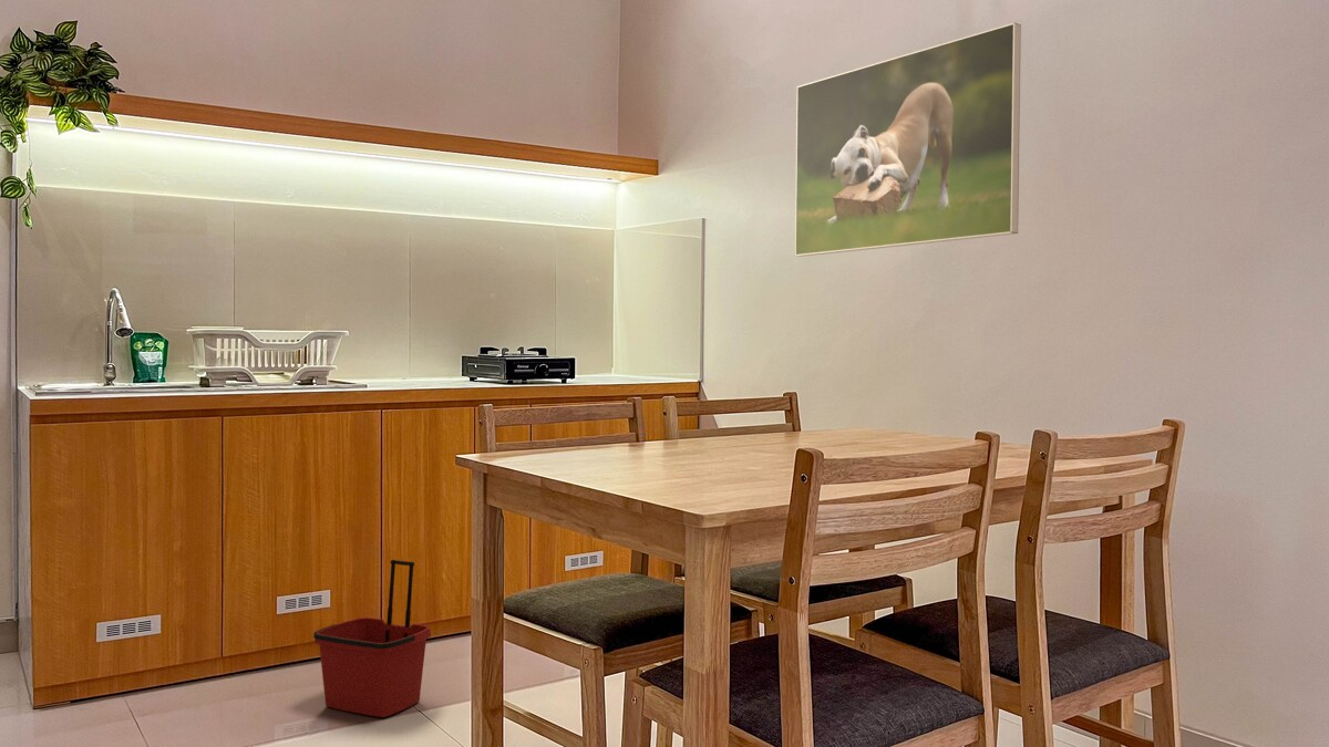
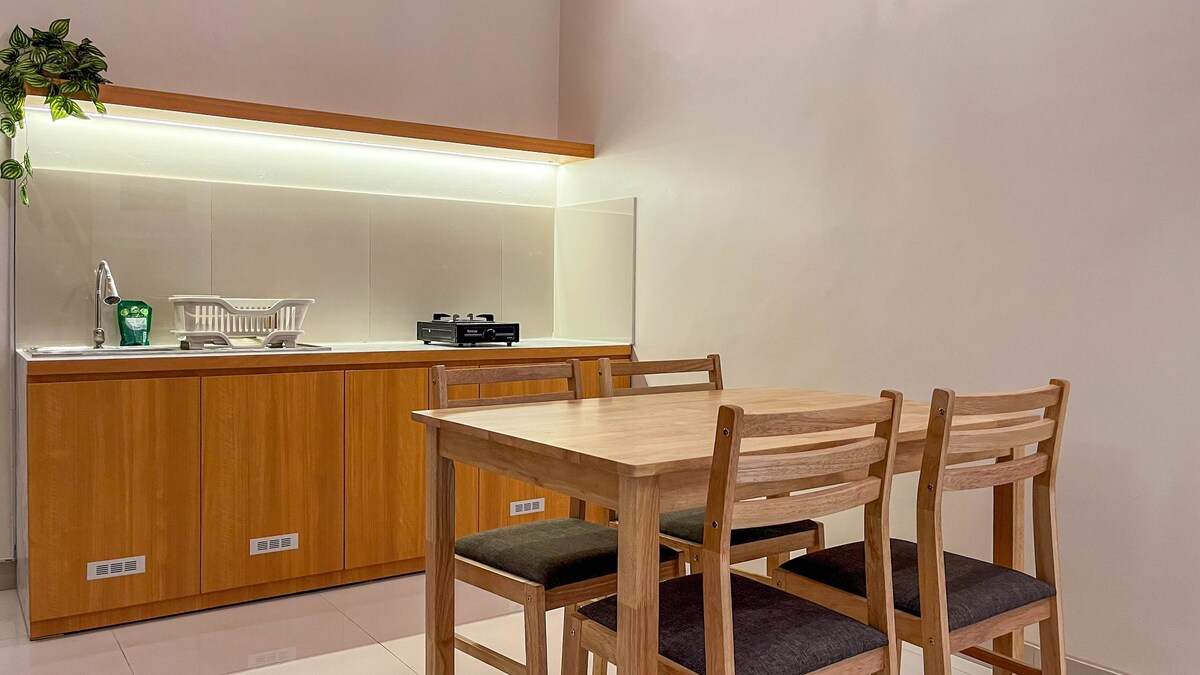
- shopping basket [312,559,432,718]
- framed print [794,22,1022,258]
